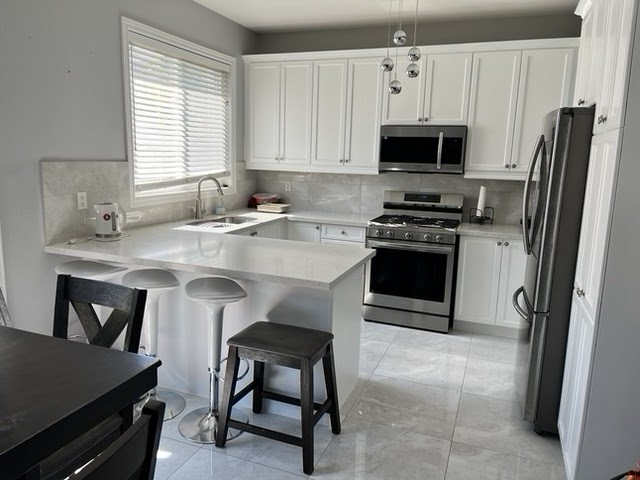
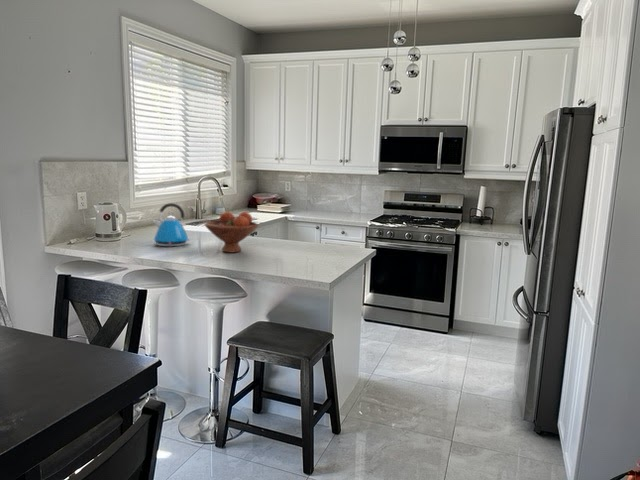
+ kettle [152,202,192,247]
+ fruit bowl [203,211,259,254]
